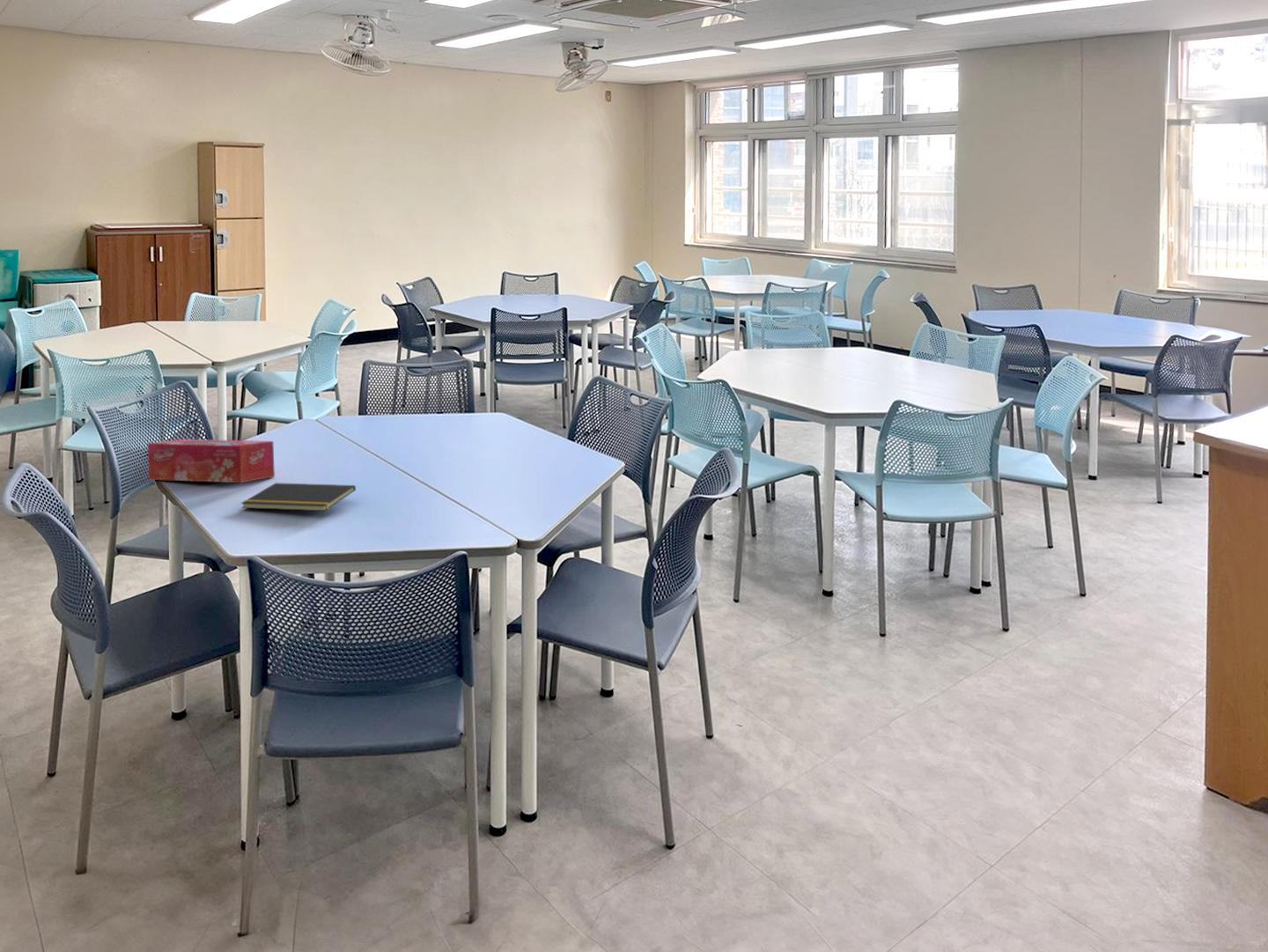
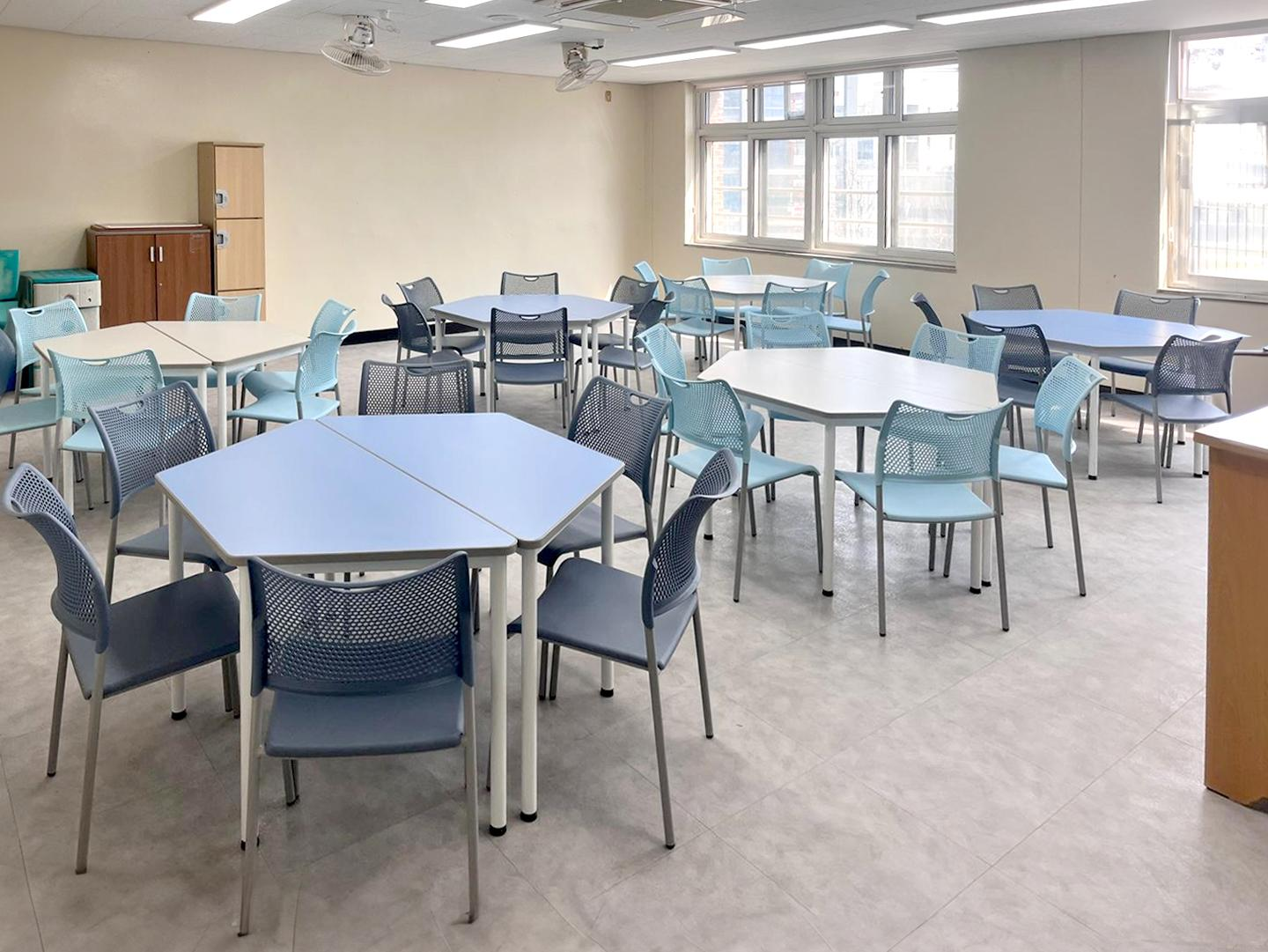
- tissue box [147,439,276,483]
- notepad [240,482,357,512]
